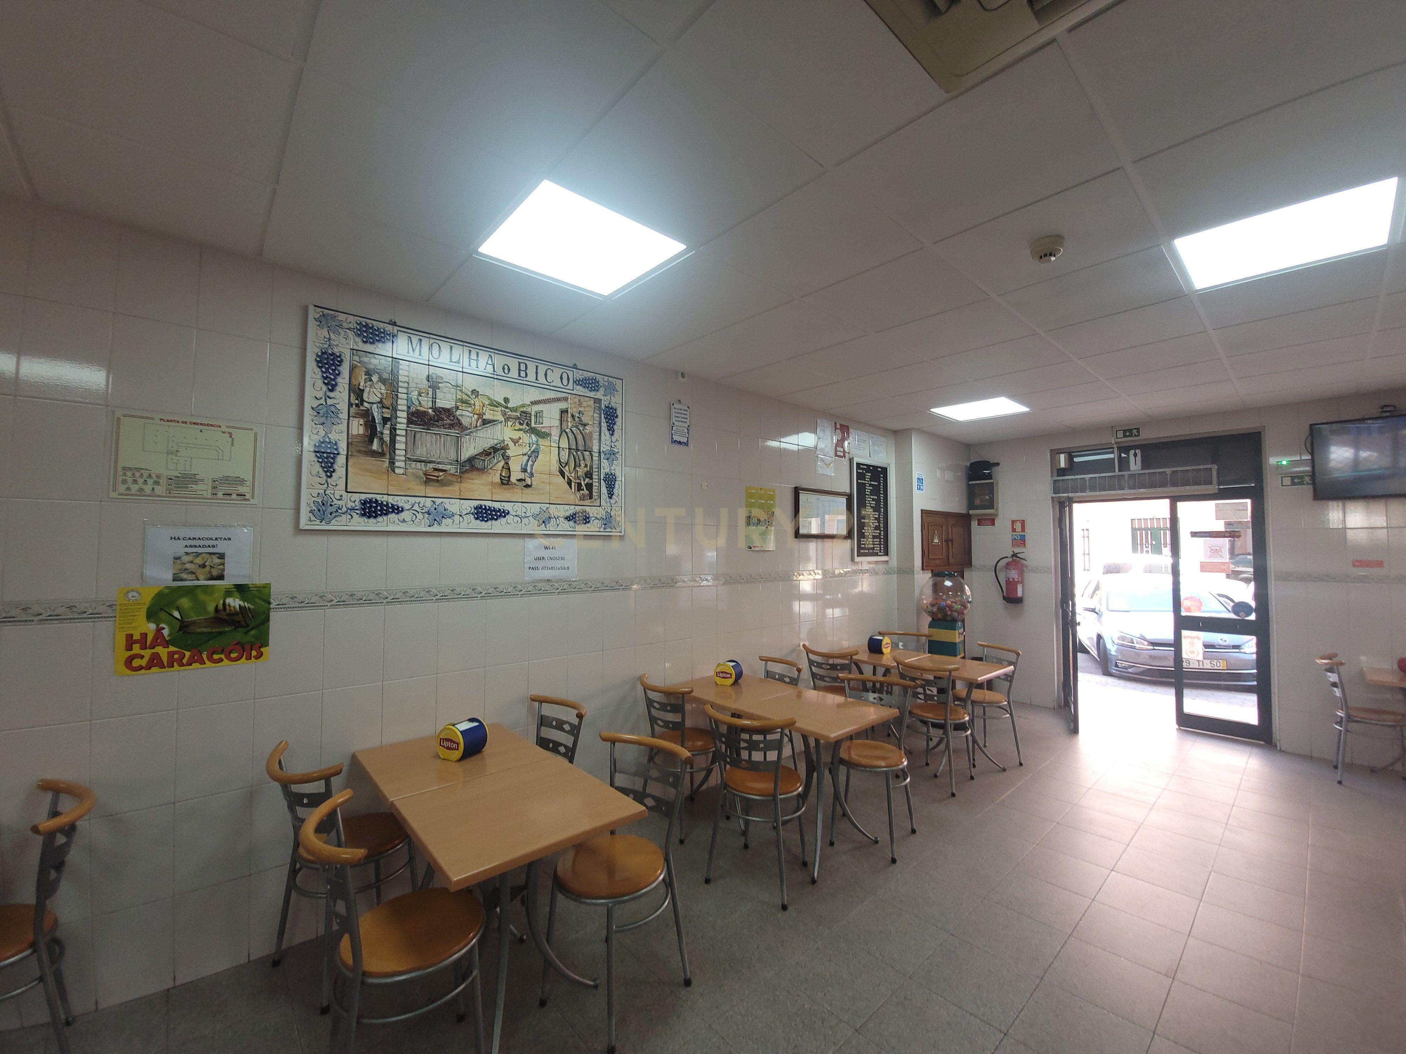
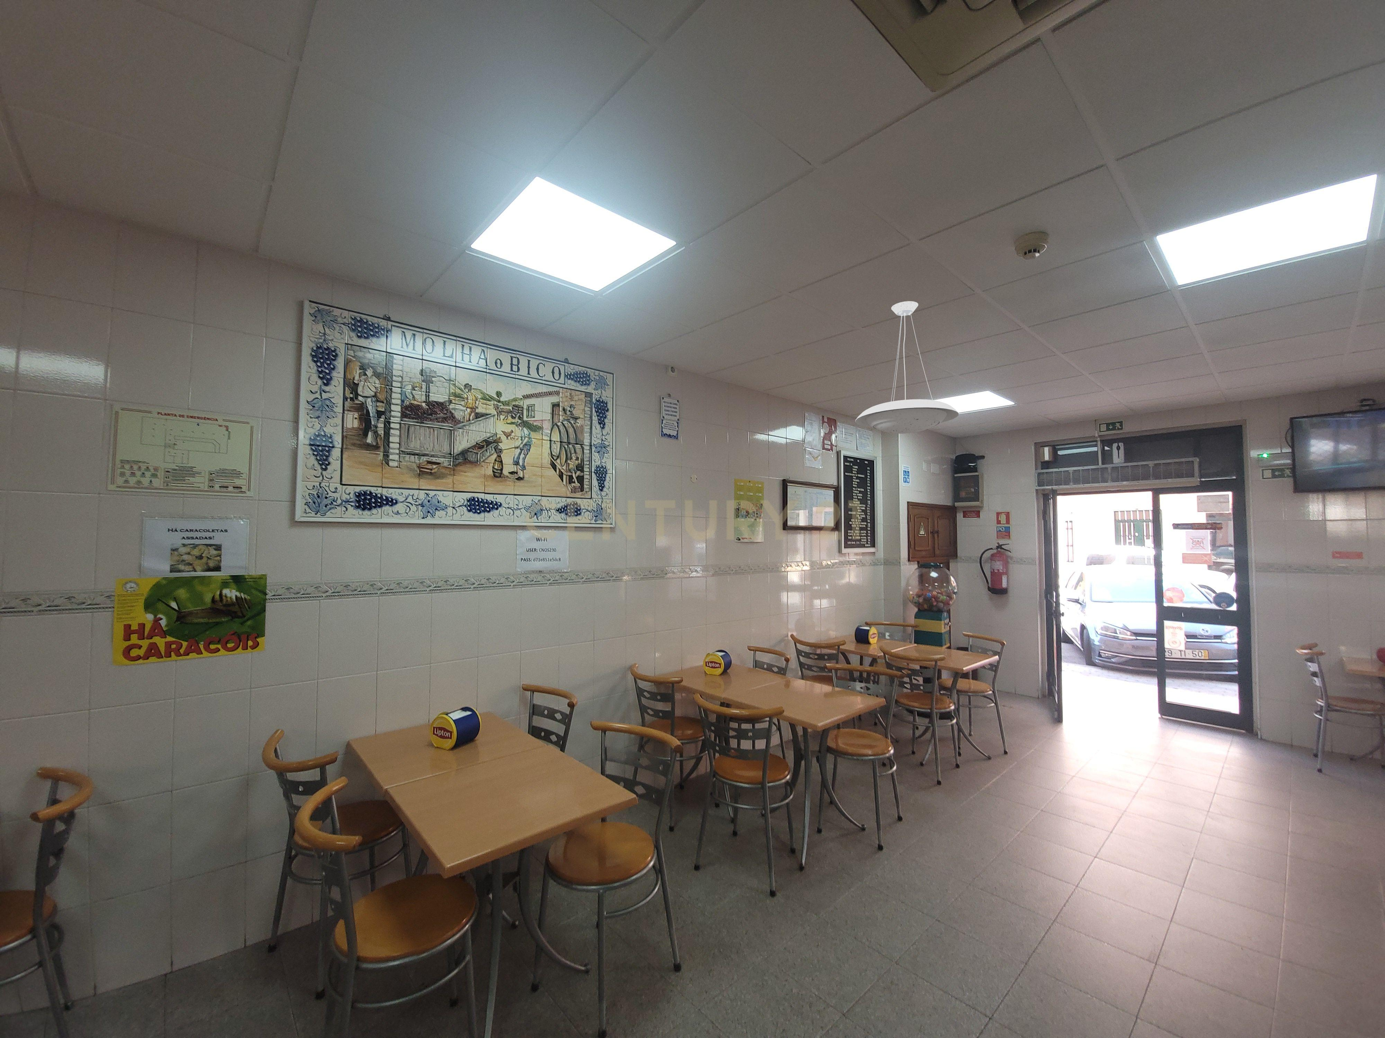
+ pendant lamp [855,301,959,434]
